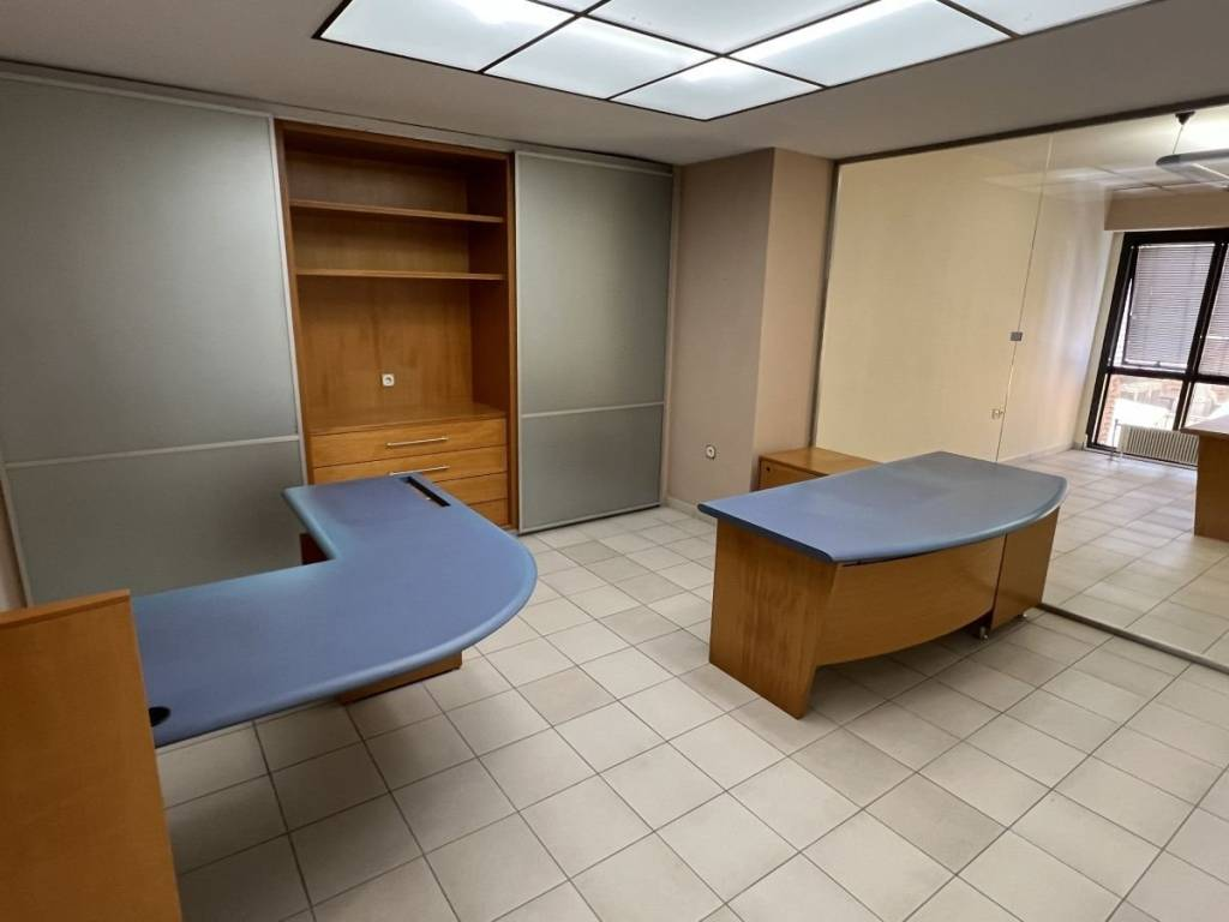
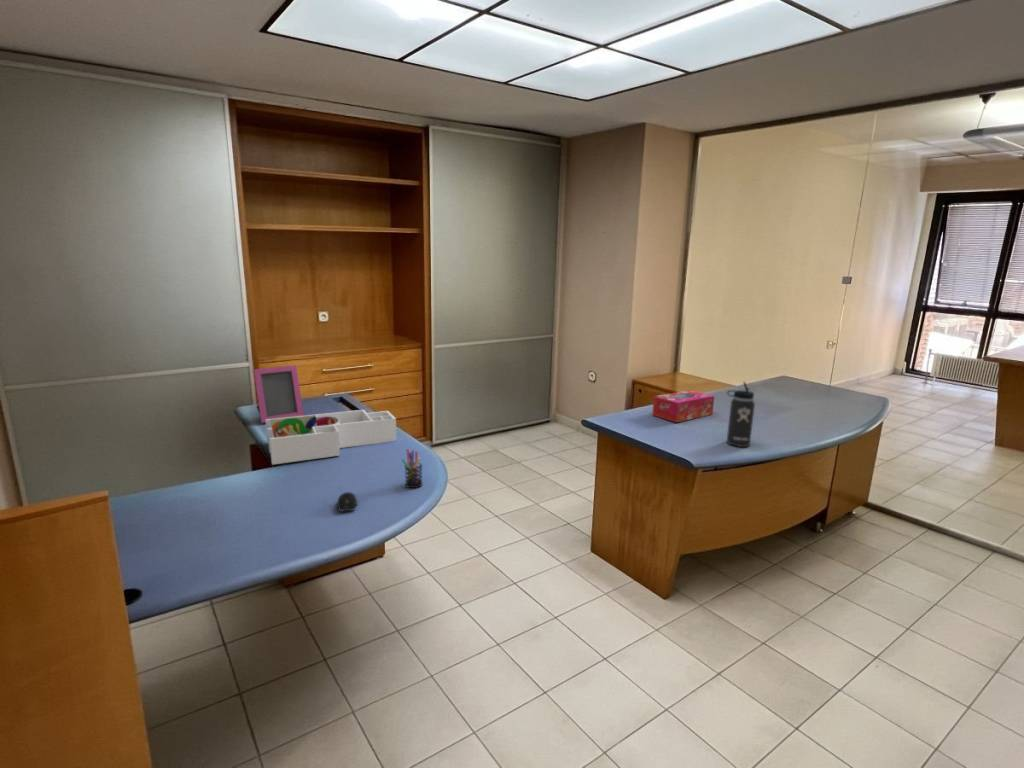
+ pen holder [401,448,423,489]
+ desk organizer [265,409,398,466]
+ thermos bottle [726,381,756,448]
+ tissue box [651,389,715,423]
+ computer mouse [336,491,359,513]
+ picture frame [252,364,305,424]
